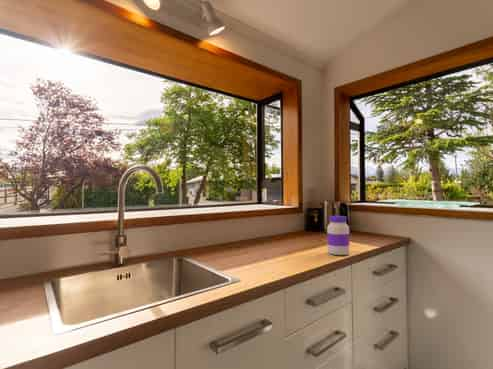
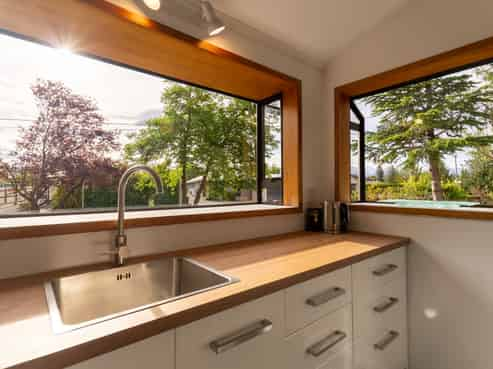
- jar [326,215,351,256]
